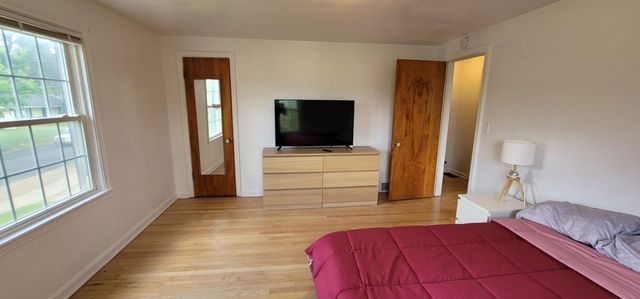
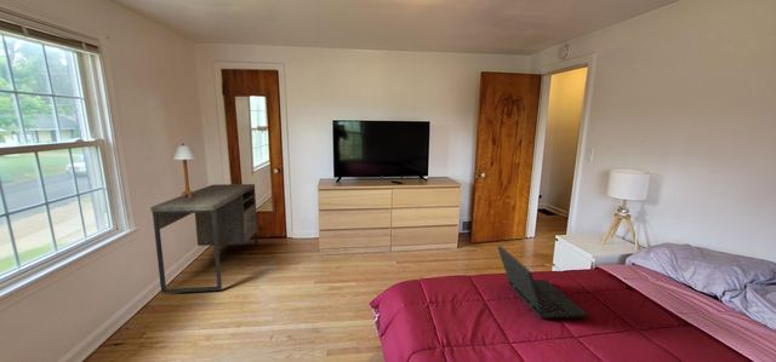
+ table lamp [171,143,199,199]
+ laptop [497,245,587,320]
+ desk [149,183,259,294]
